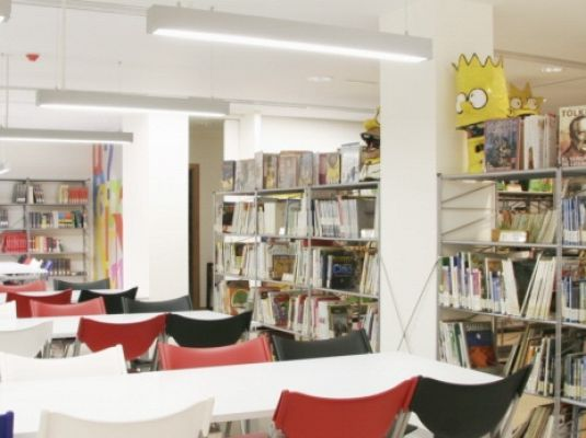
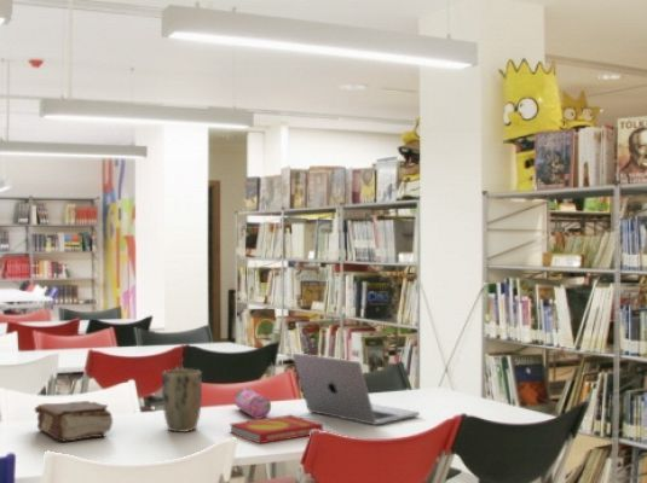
+ laptop [291,351,421,426]
+ pencil case [232,386,272,420]
+ book [229,414,324,444]
+ plant pot [161,368,203,433]
+ book [34,400,114,443]
